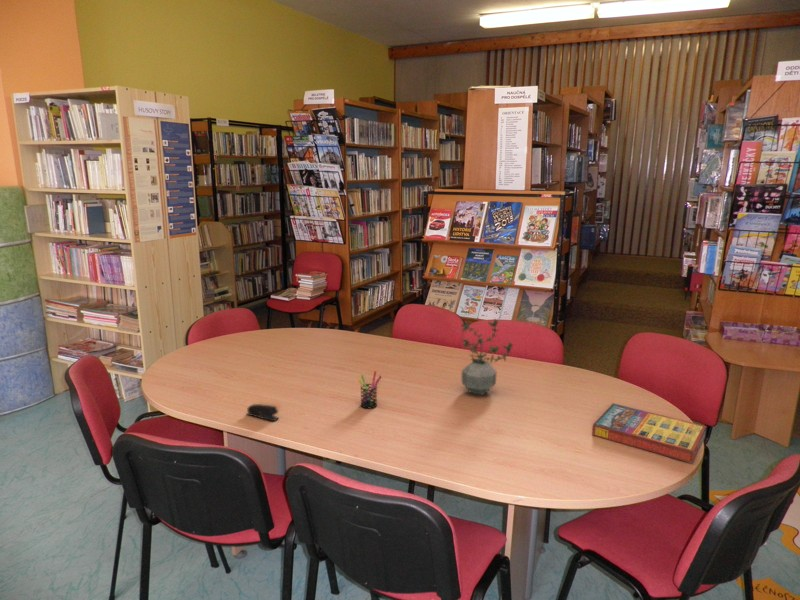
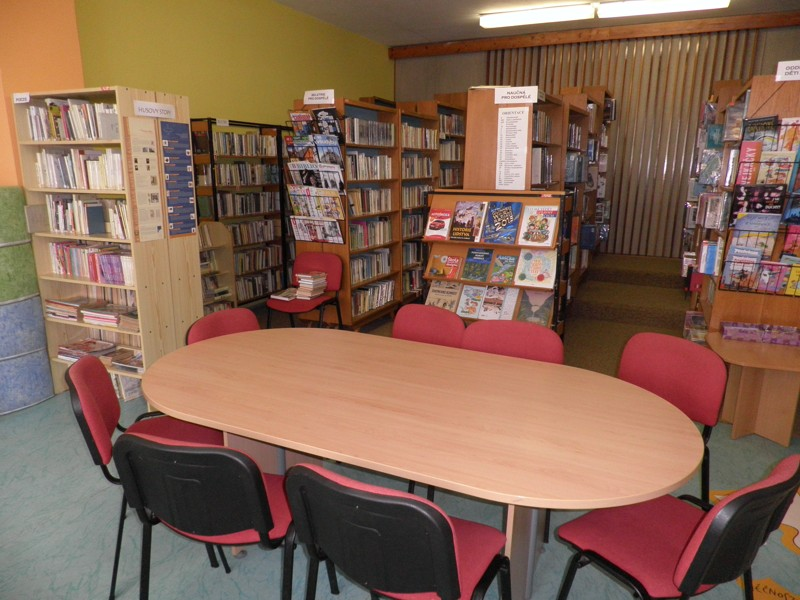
- stapler [246,403,280,422]
- pen holder [357,370,383,409]
- potted plant [460,317,514,396]
- game compilation box [591,403,708,464]
